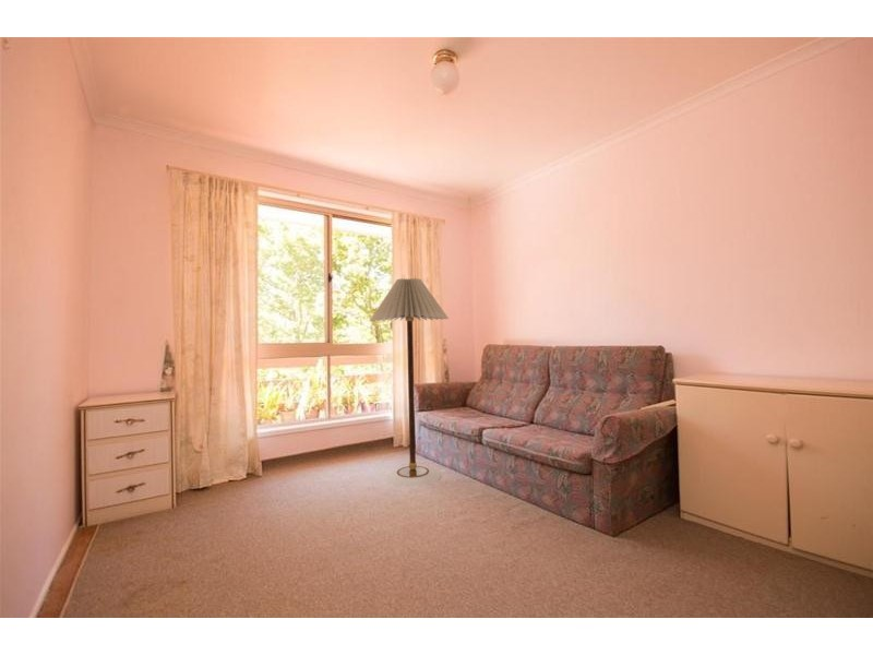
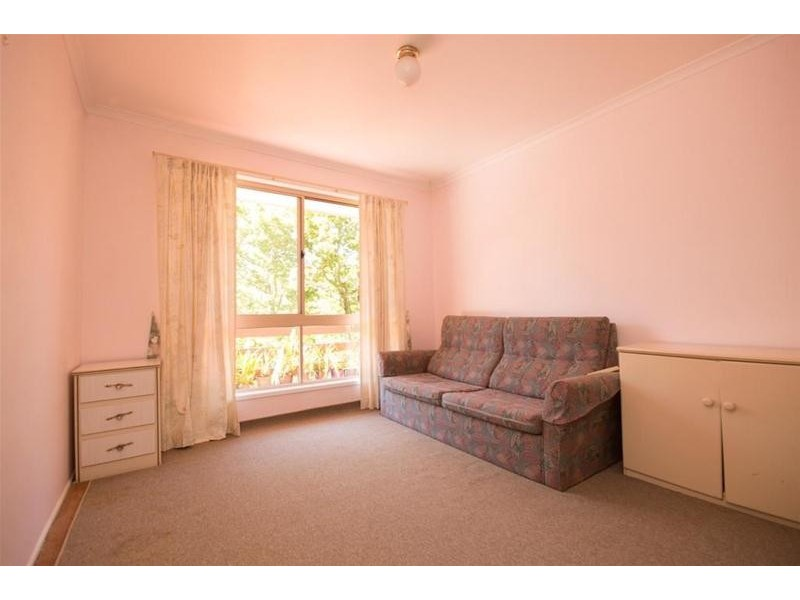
- floor lamp [370,277,450,488]
